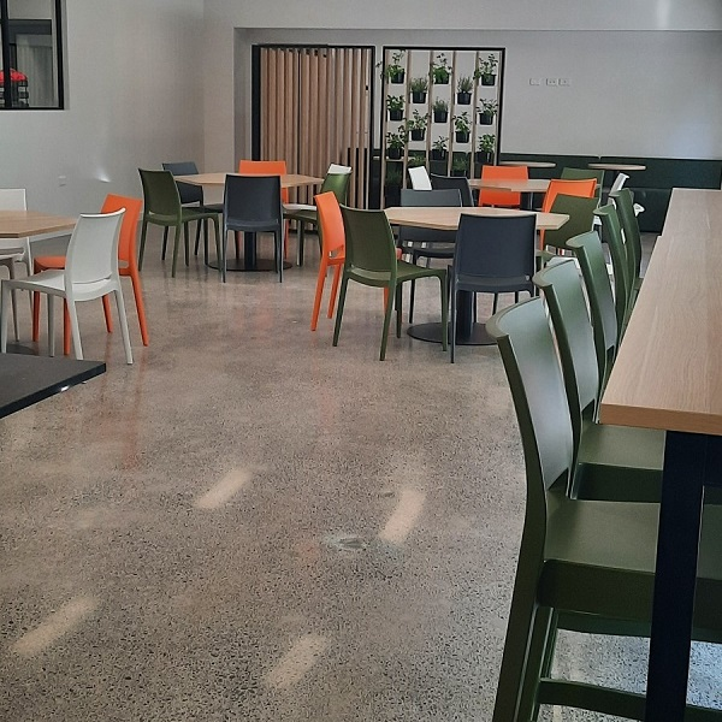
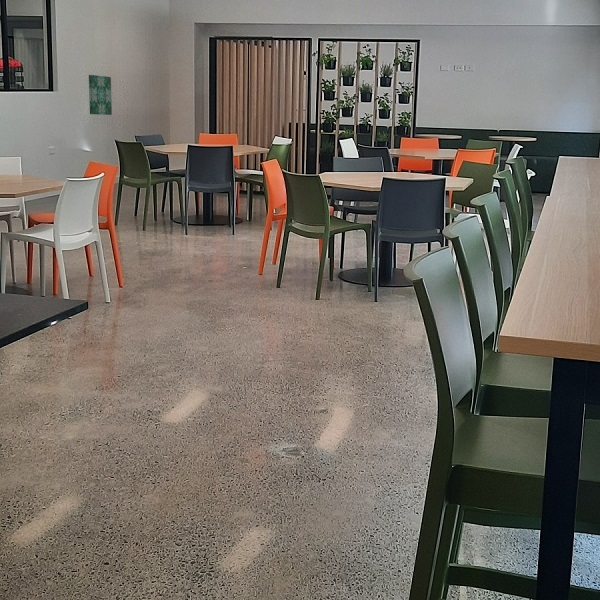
+ wall art [88,74,113,116]
